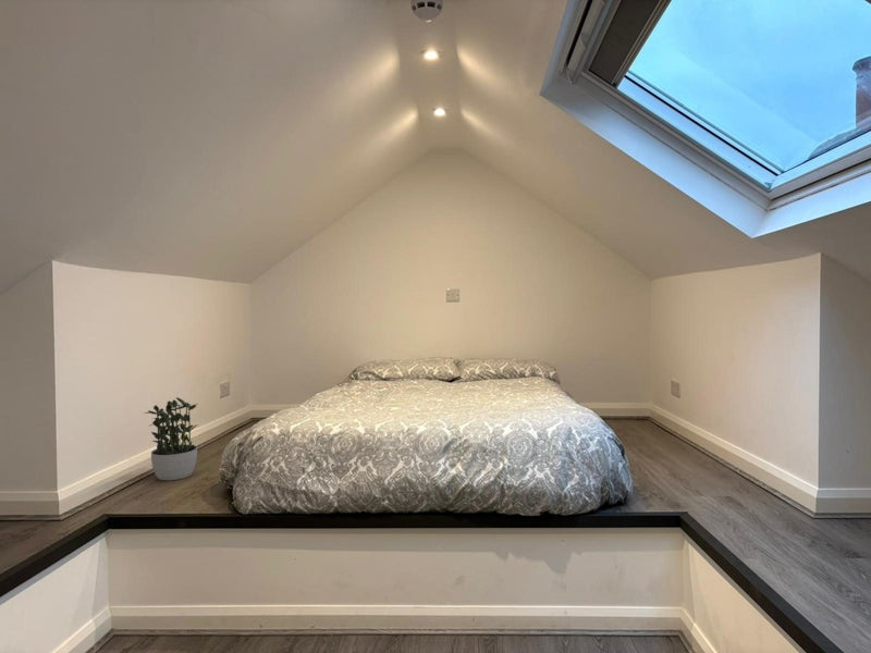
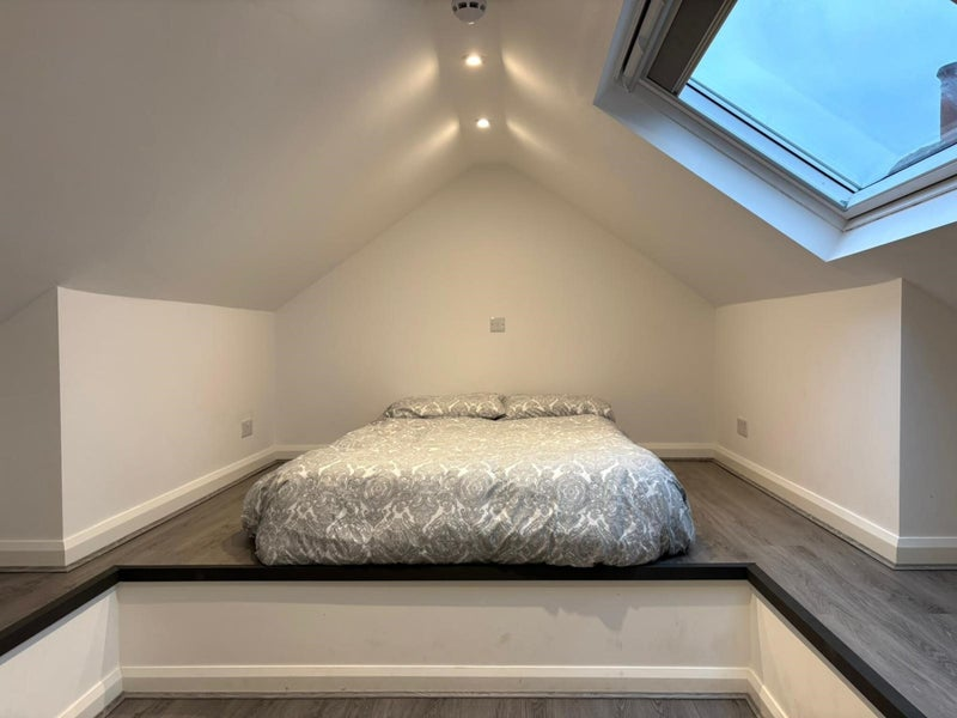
- potted plant [143,396,199,482]
